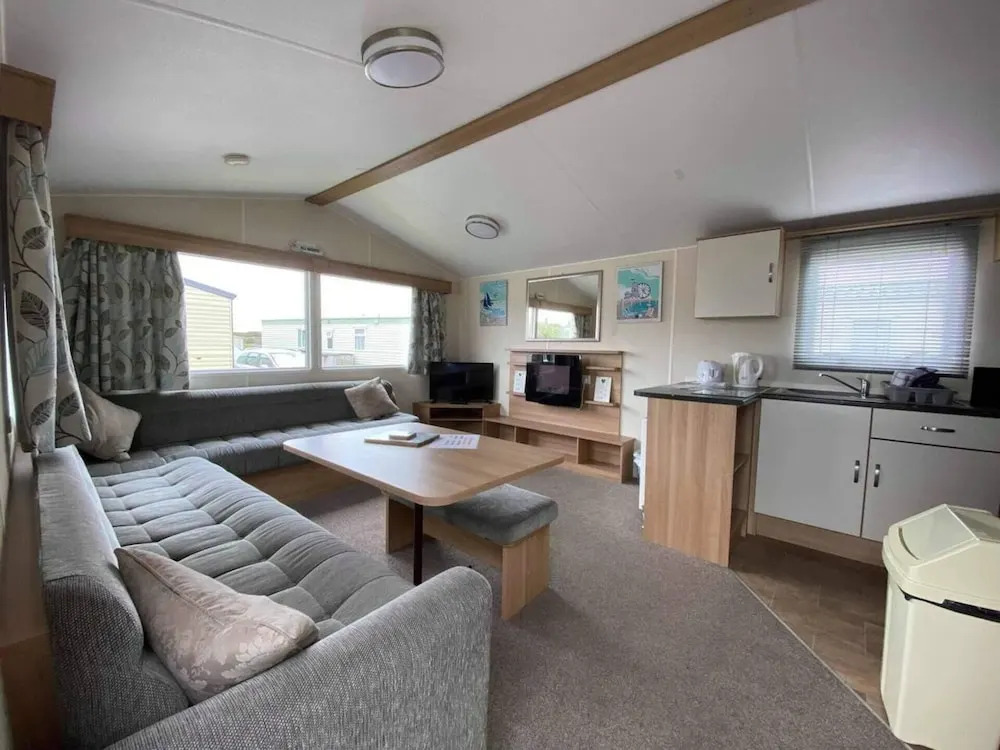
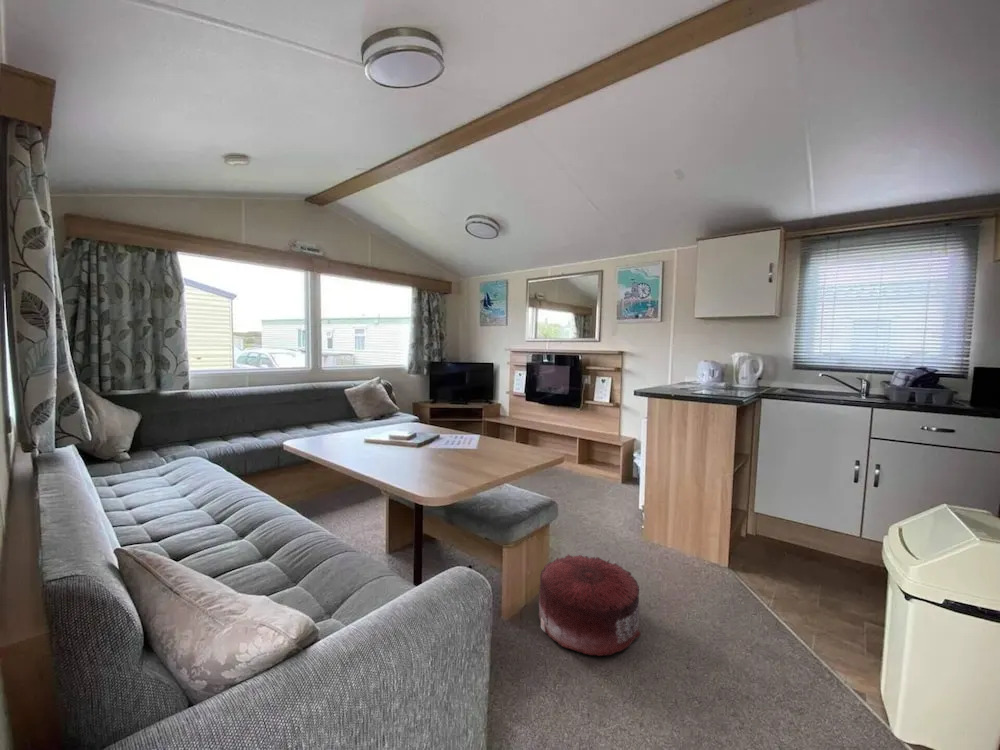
+ pouf [538,553,642,657]
